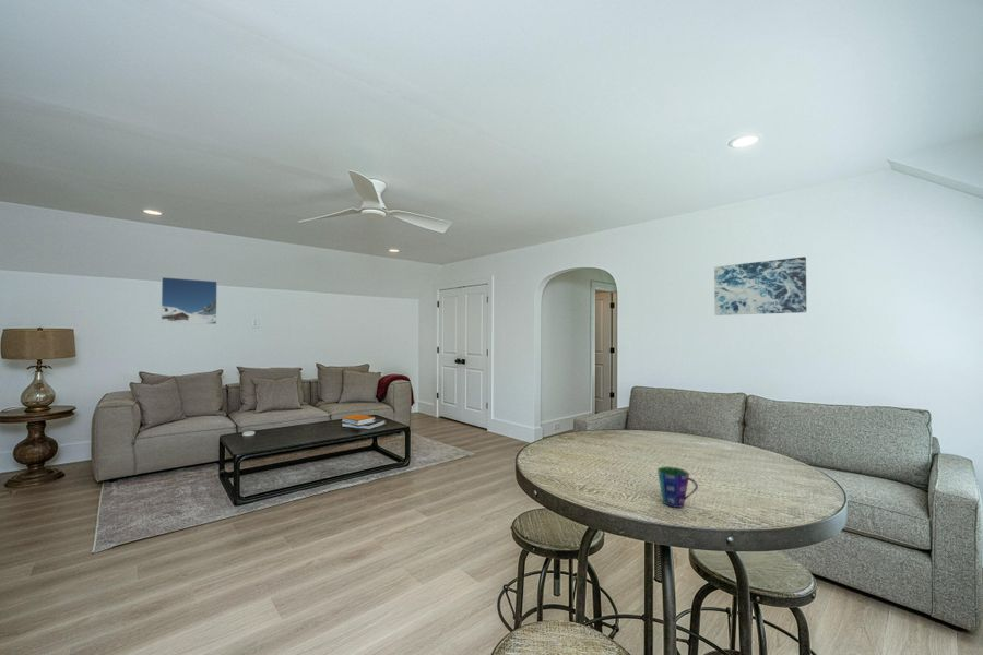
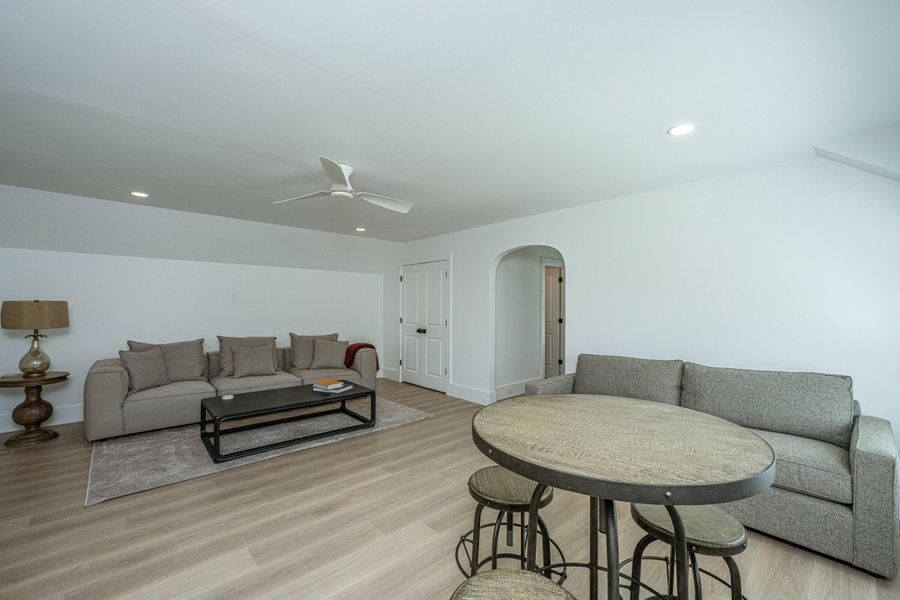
- cup [656,465,699,509]
- wall art [713,255,807,317]
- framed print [159,276,218,325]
